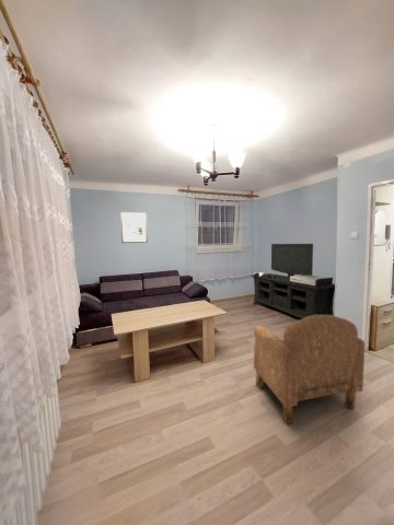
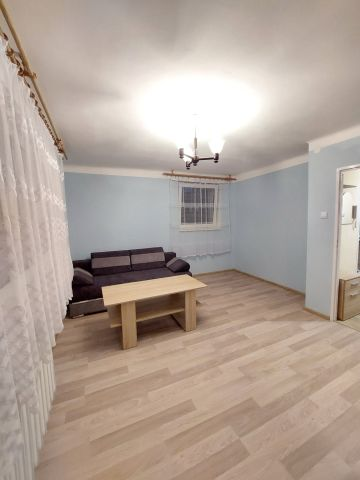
- armchair [253,315,366,424]
- media console [251,243,336,318]
- wall art [119,211,149,244]
